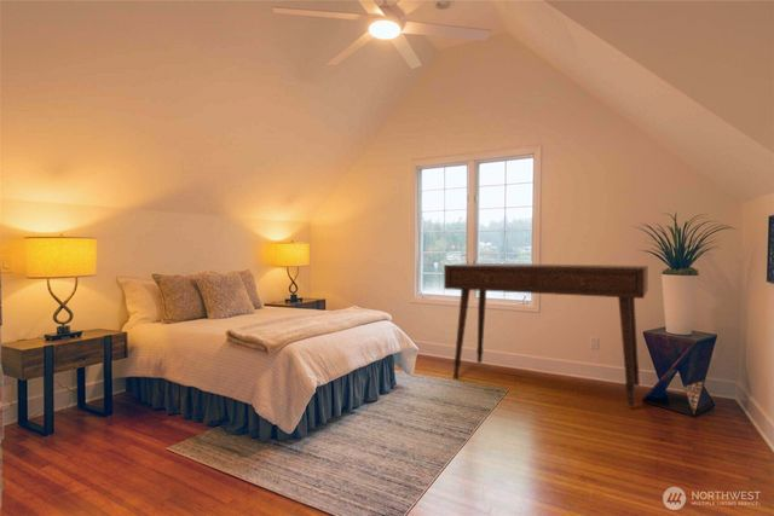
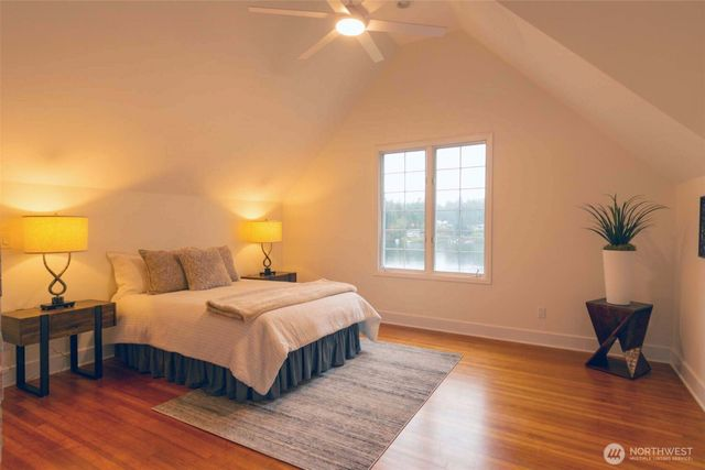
- desk [443,262,649,408]
